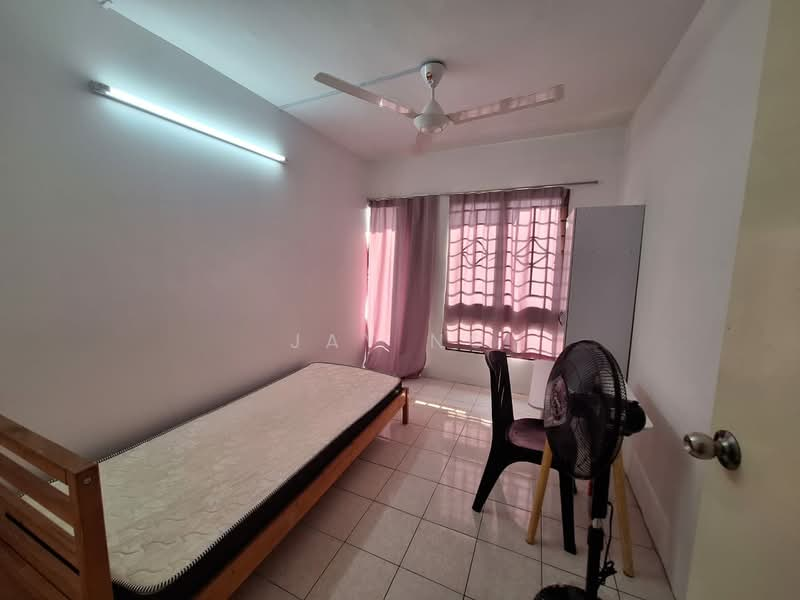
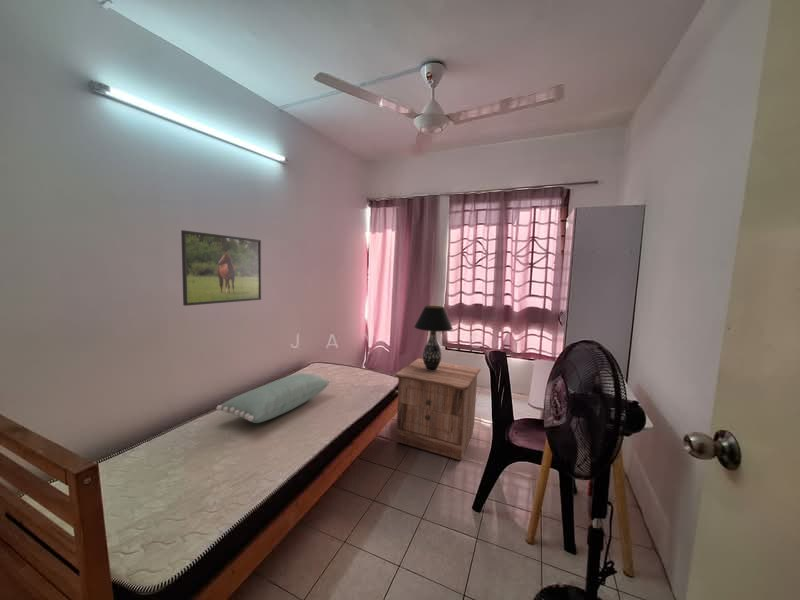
+ nightstand [395,357,481,461]
+ pillow [216,372,331,424]
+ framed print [180,229,262,307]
+ table lamp [413,305,454,371]
